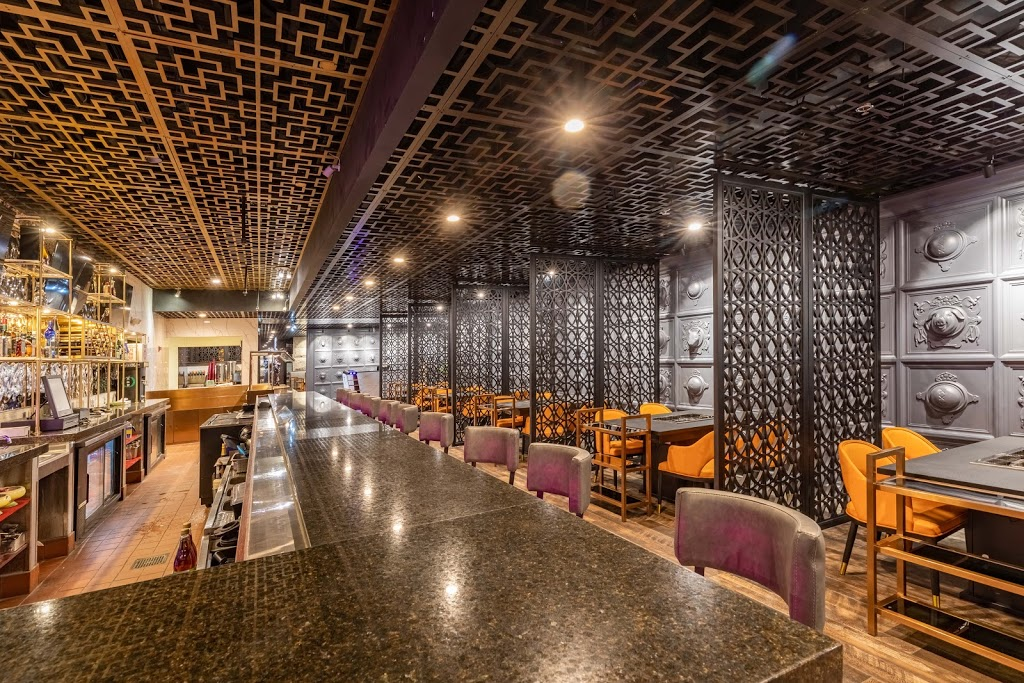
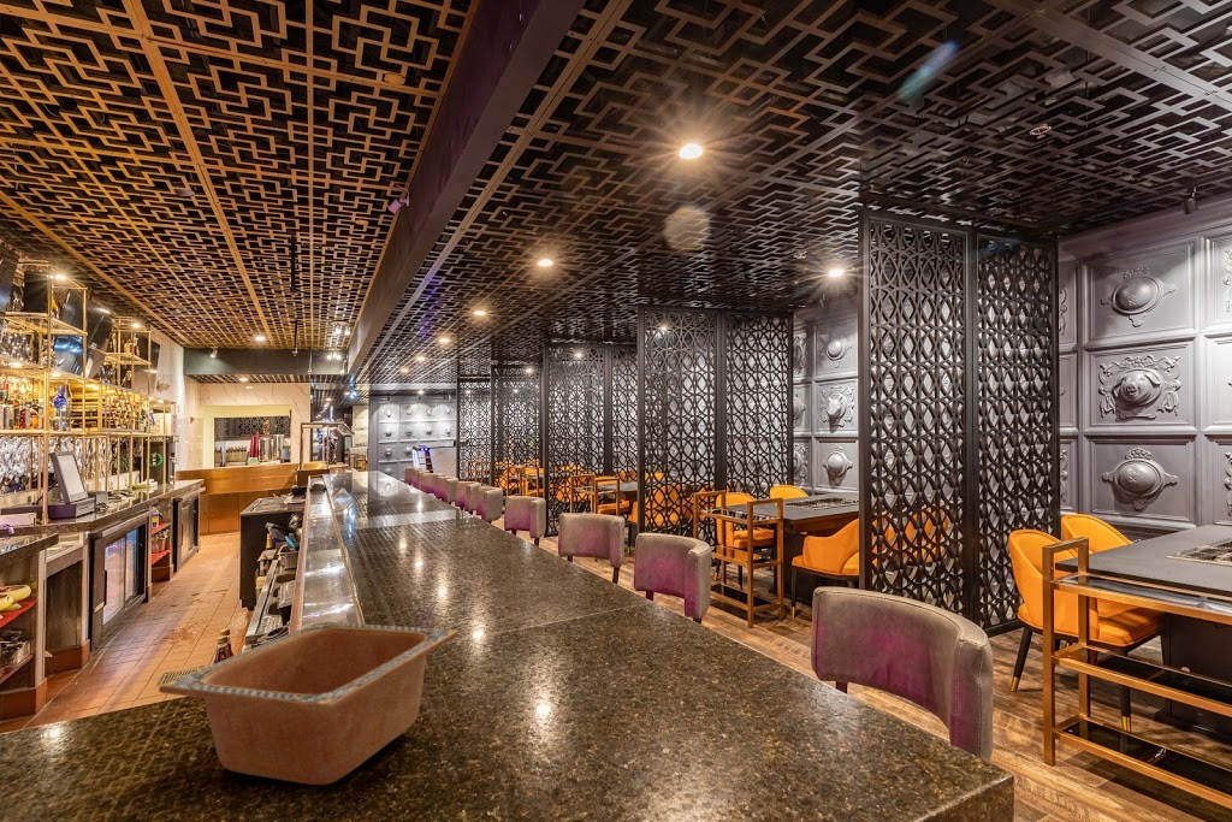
+ serving bowl [158,621,460,786]
